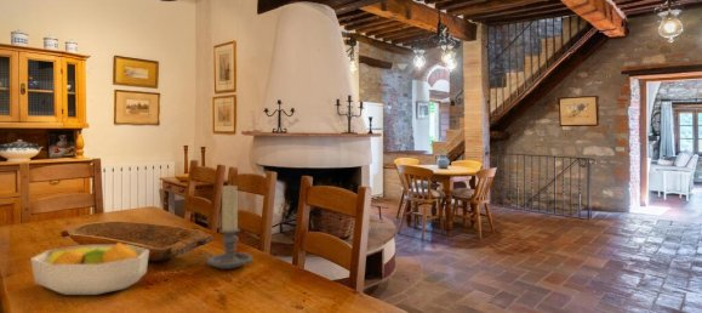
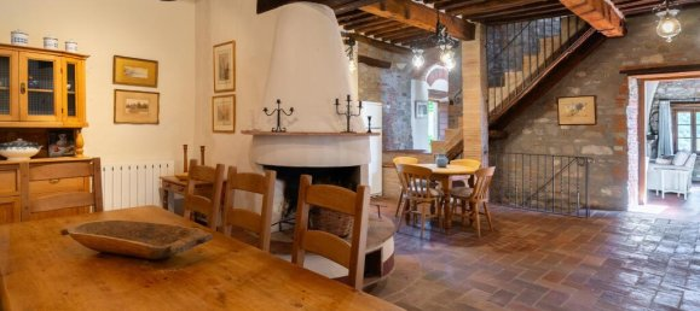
- fruit bowl [29,241,150,296]
- candle holder [201,184,253,271]
